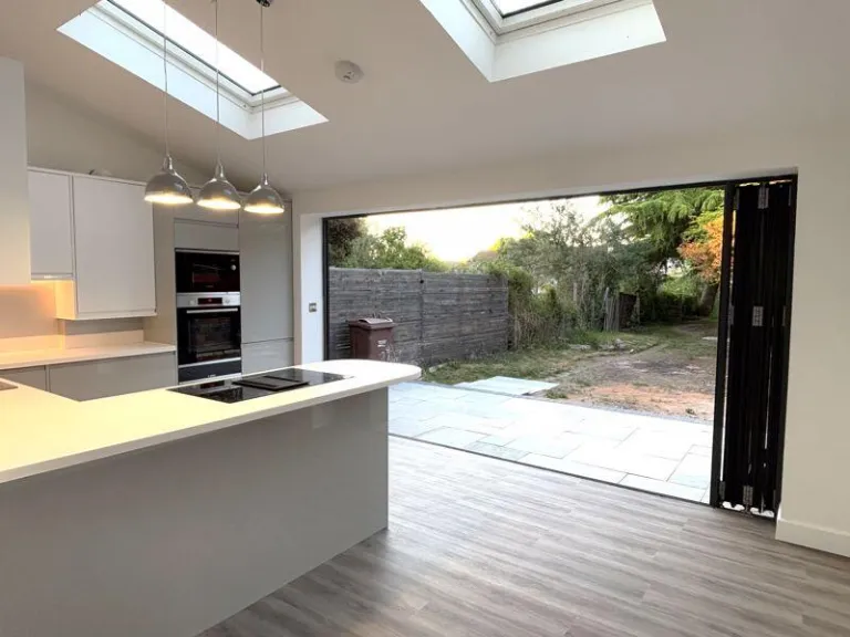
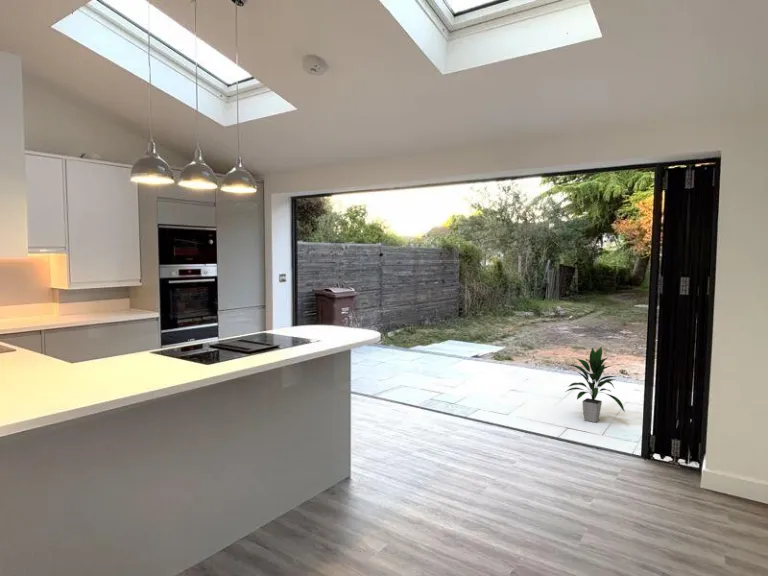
+ indoor plant [564,346,626,423]
